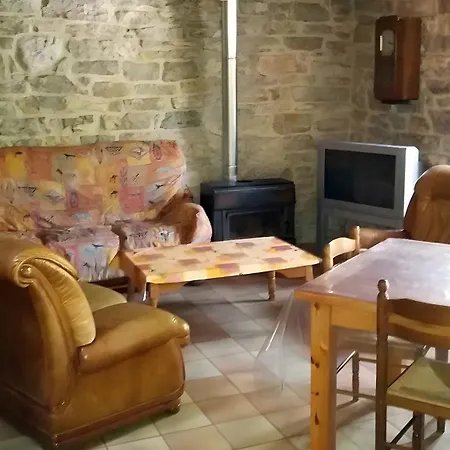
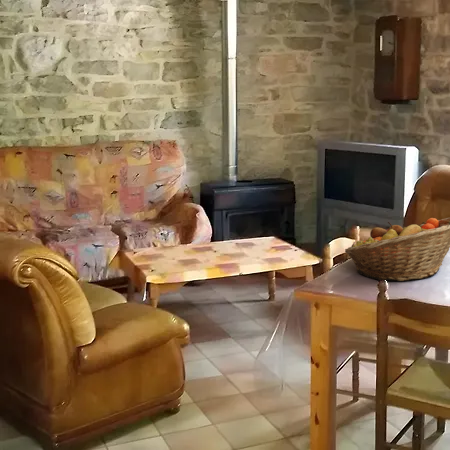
+ fruit basket [344,217,450,282]
